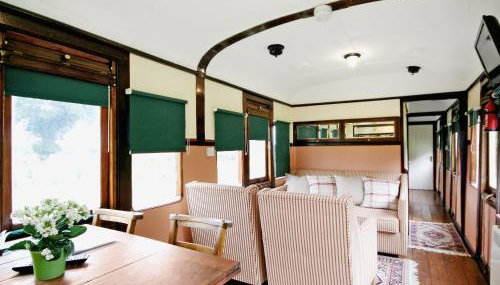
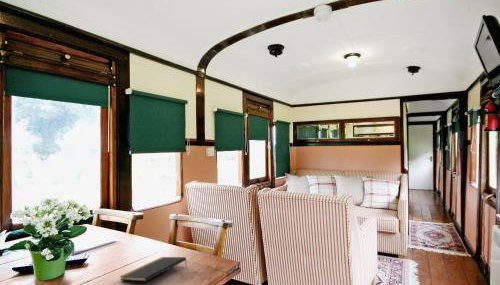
+ notepad [119,256,188,282]
